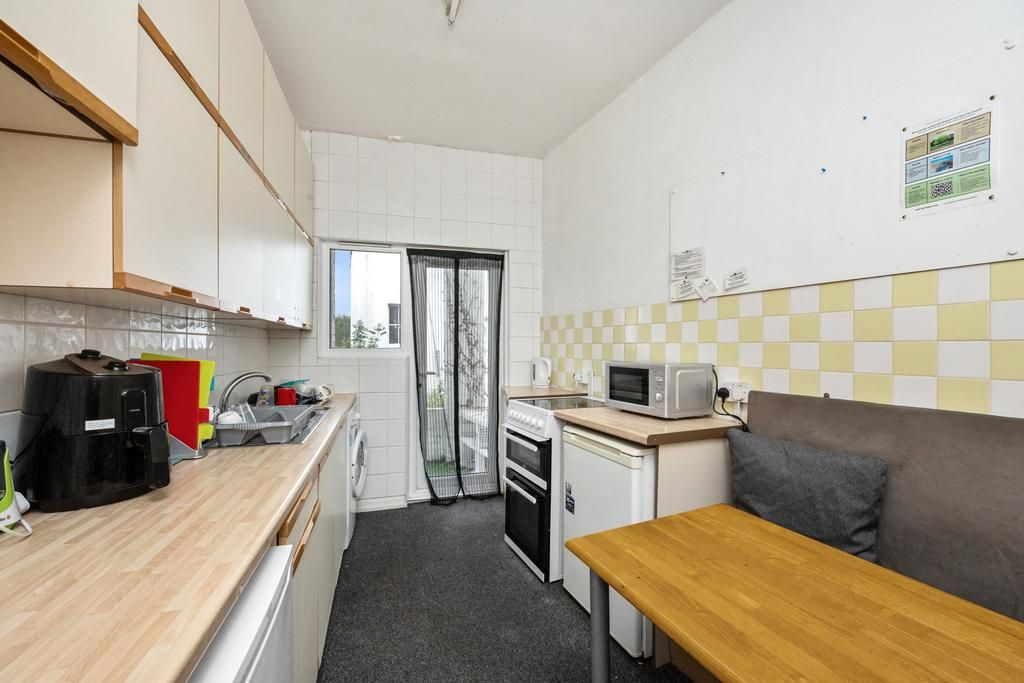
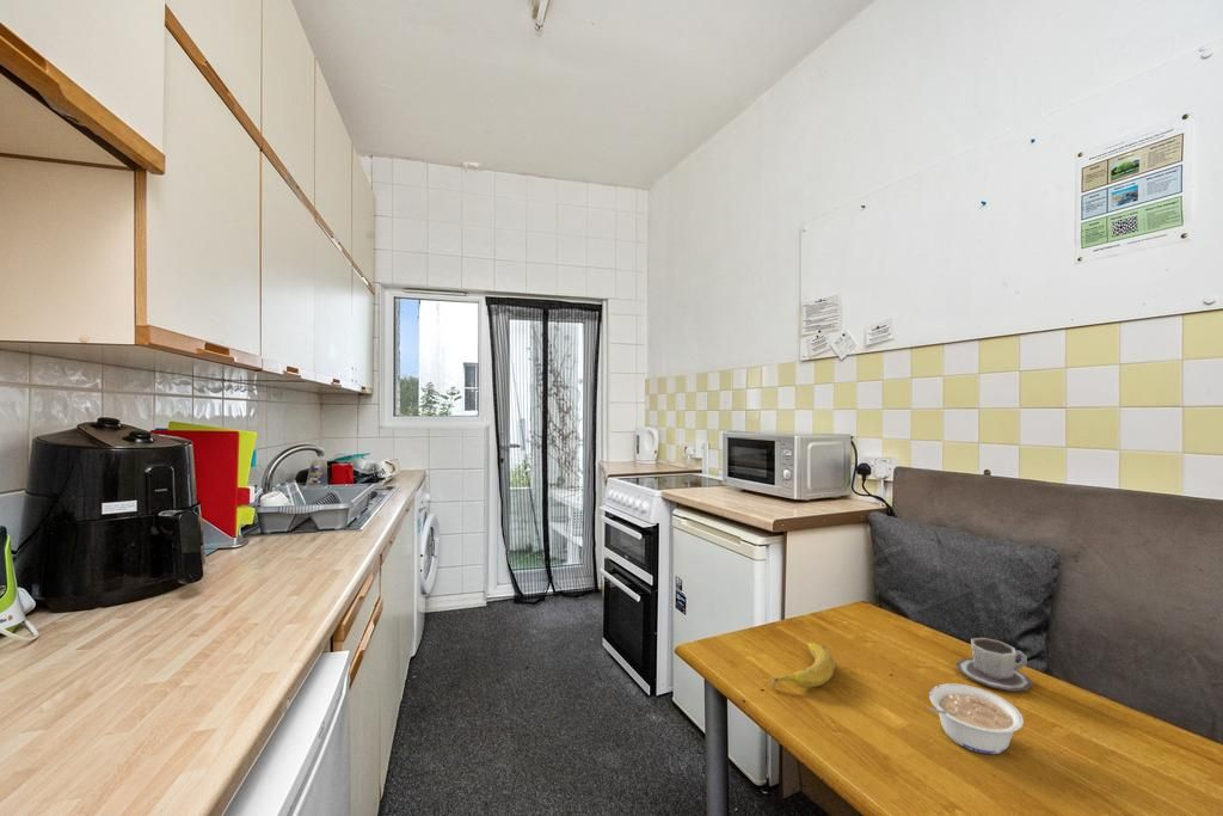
+ cup [954,637,1034,692]
+ fruit [770,642,836,691]
+ legume [927,682,1025,755]
